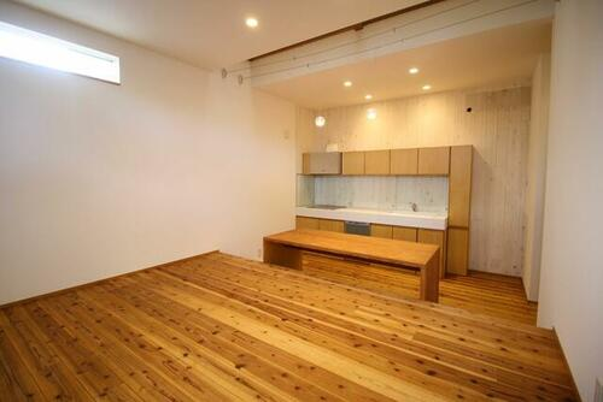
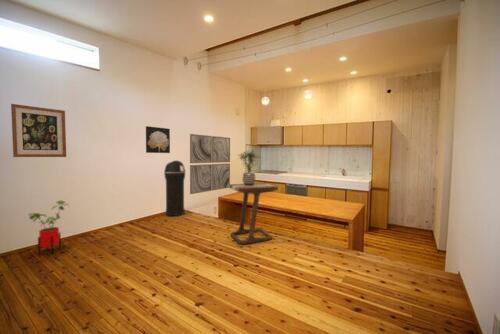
+ side table [229,182,284,245]
+ house plant [27,199,70,255]
+ trash can [163,159,186,217]
+ wall art [10,103,67,158]
+ wall art [145,125,171,154]
+ wall art [189,133,231,195]
+ potted plant [237,149,262,186]
